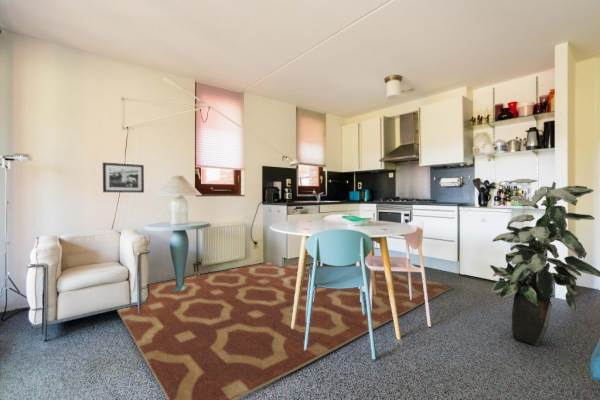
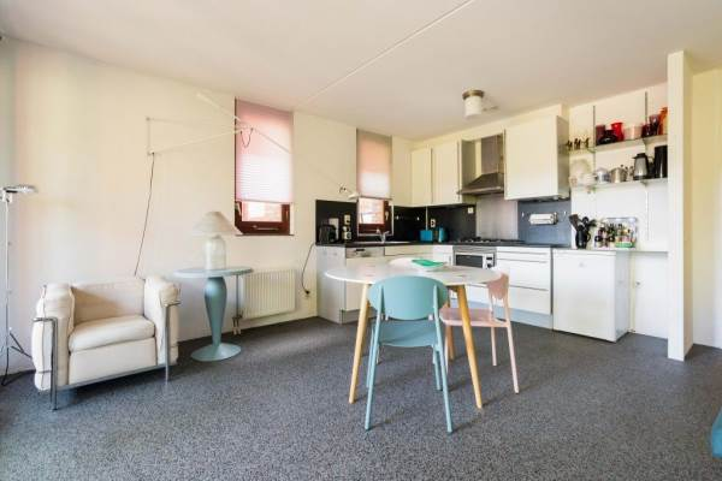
- rug [116,261,454,400]
- picture frame [102,161,145,194]
- indoor plant [489,178,600,347]
